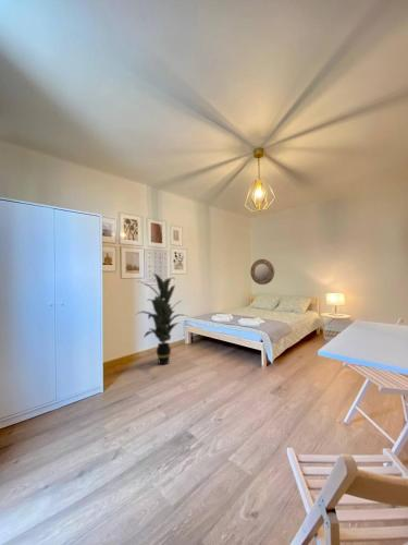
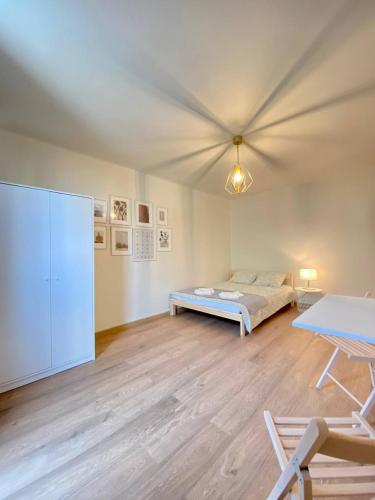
- indoor plant [136,271,191,365]
- home mirror [249,258,275,286]
